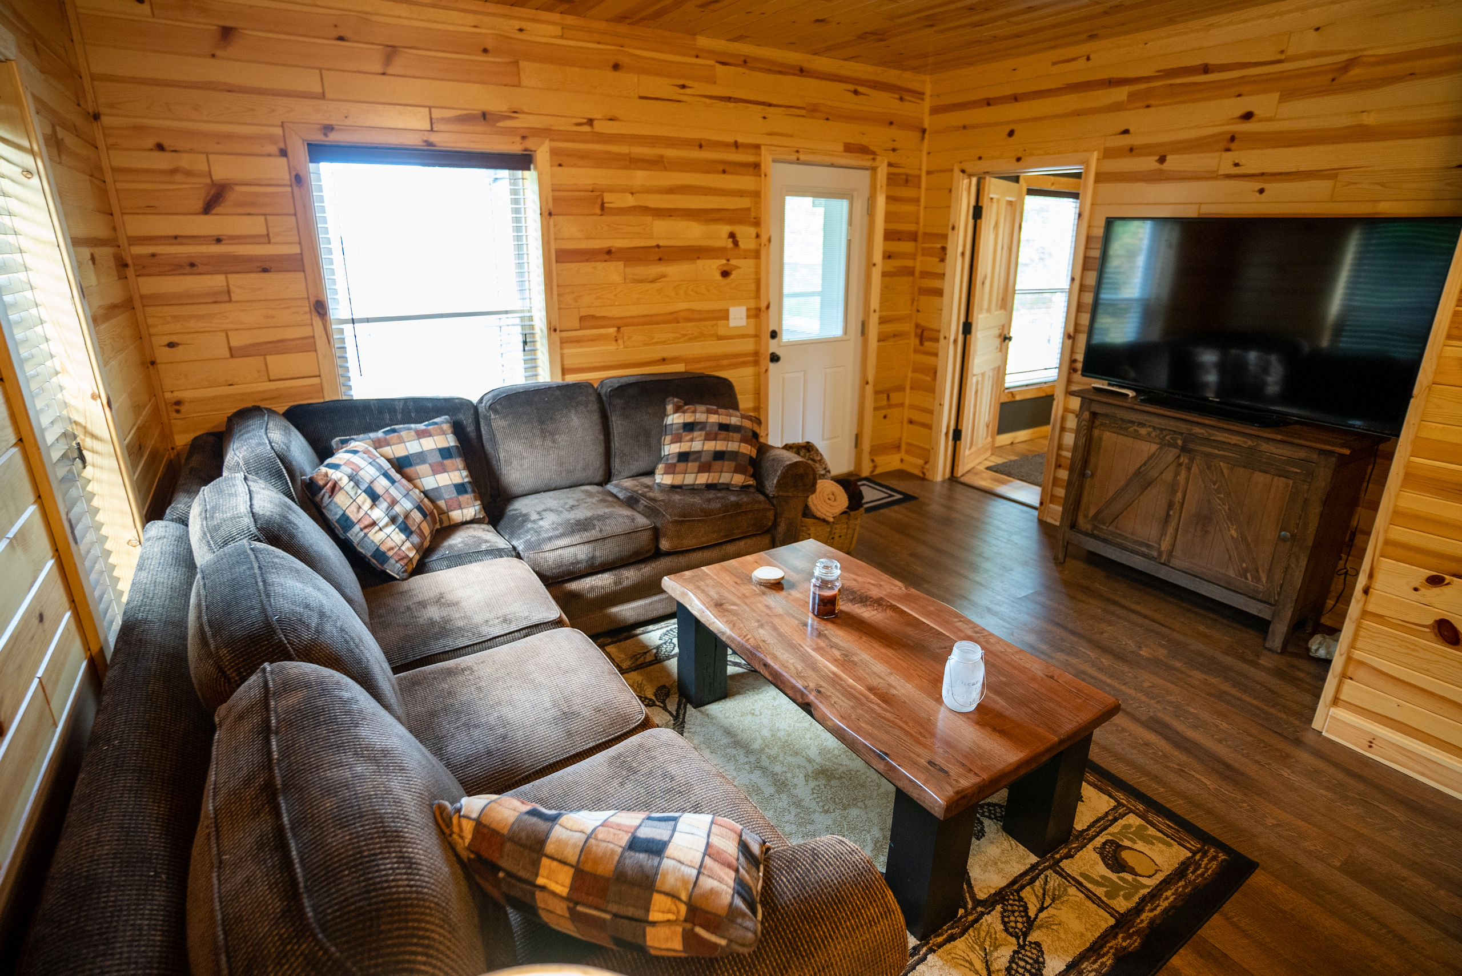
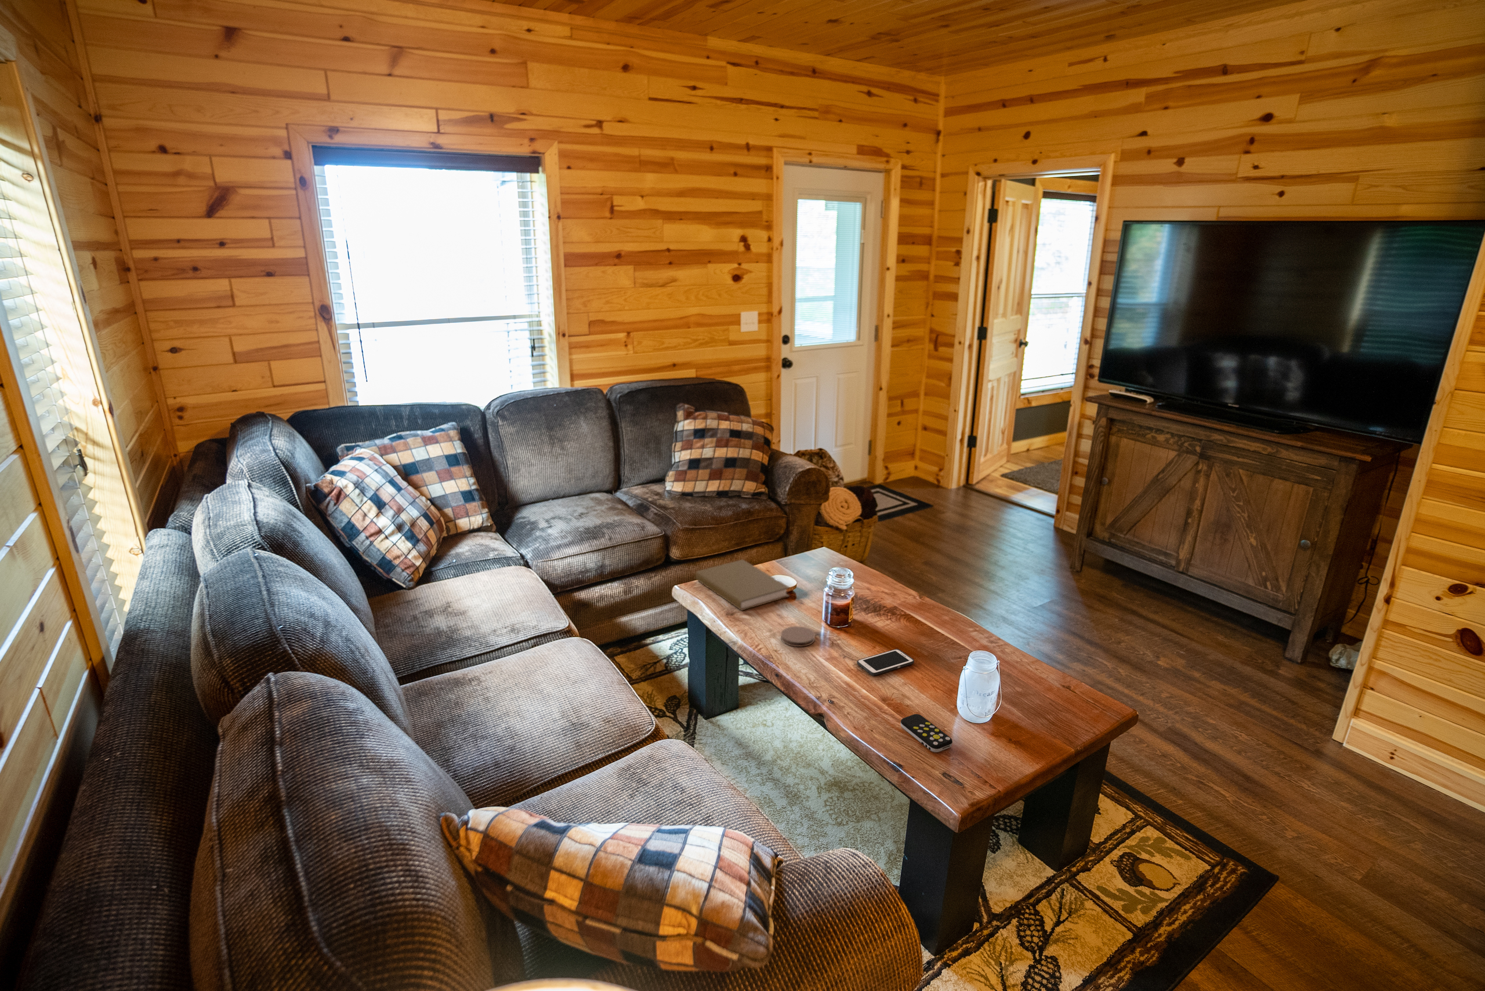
+ remote control [901,713,953,753]
+ coaster [780,625,816,647]
+ book [695,559,791,612]
+ cell phone [856,648,915,676]
